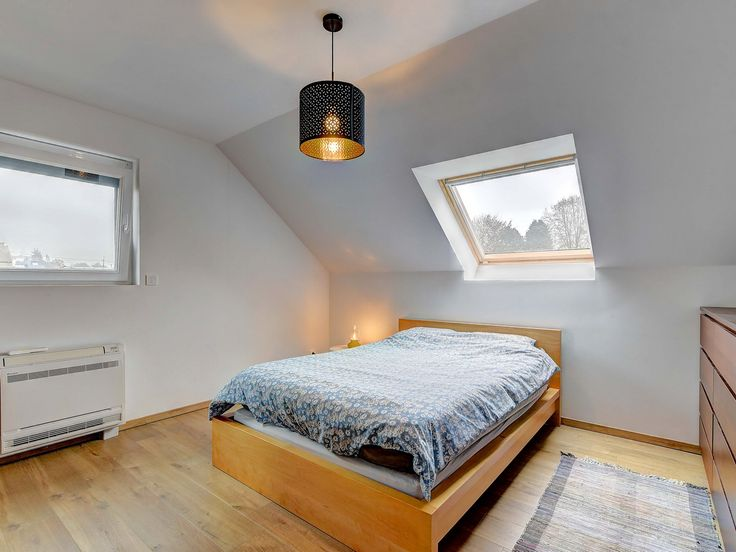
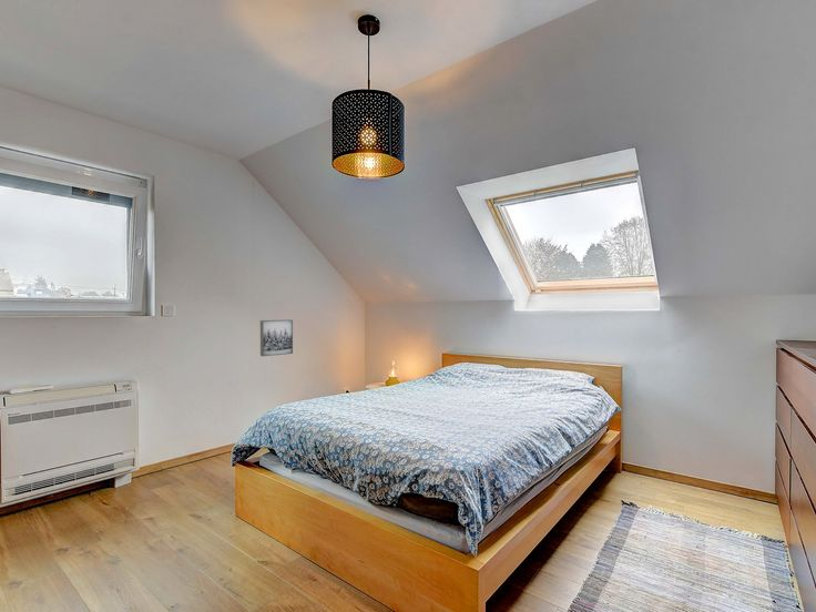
+ wall art [259,319,294,357]
